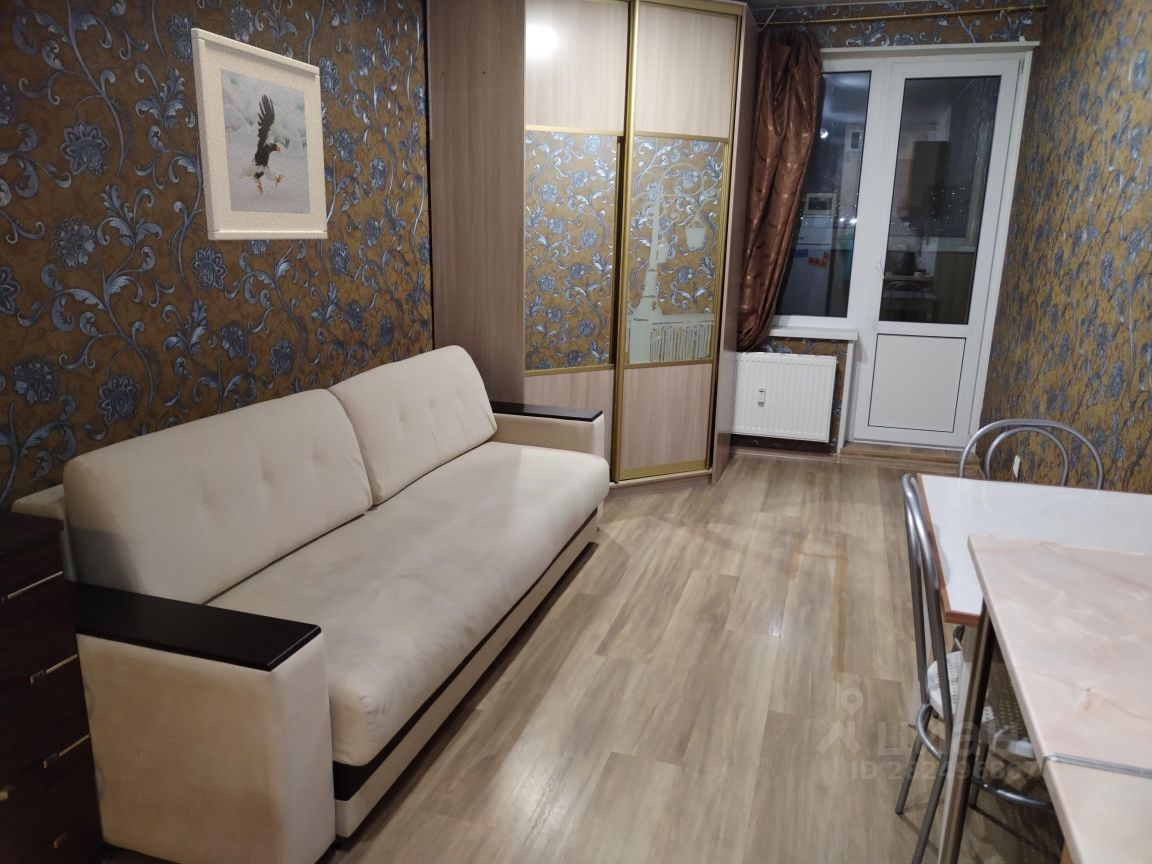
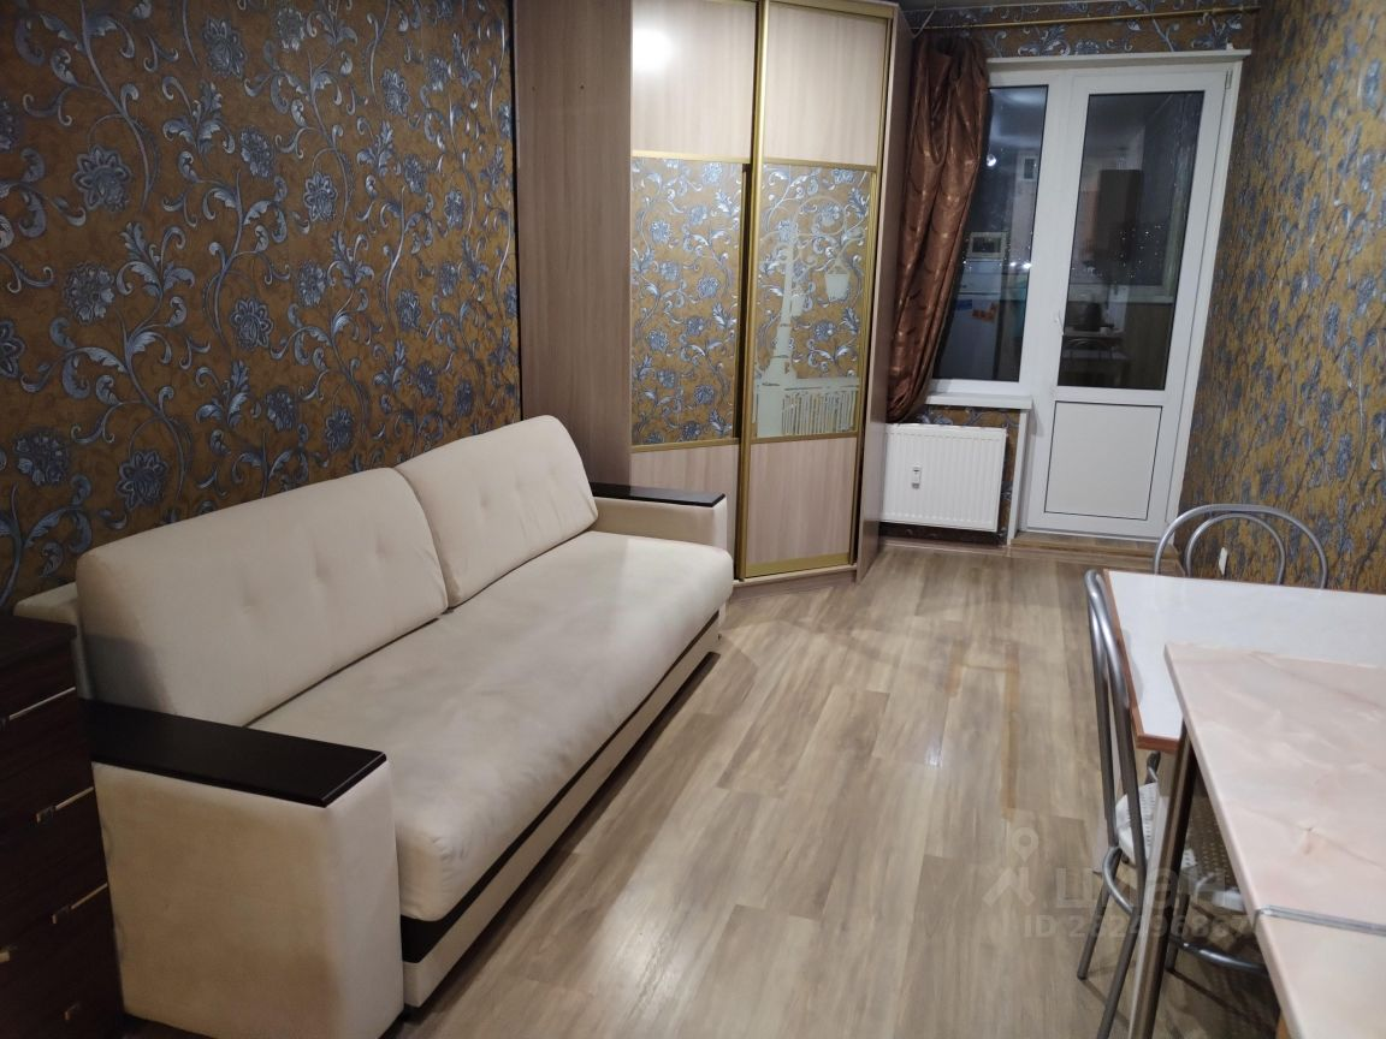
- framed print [190,27,328,241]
